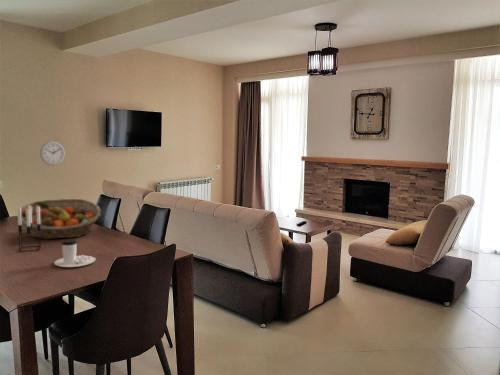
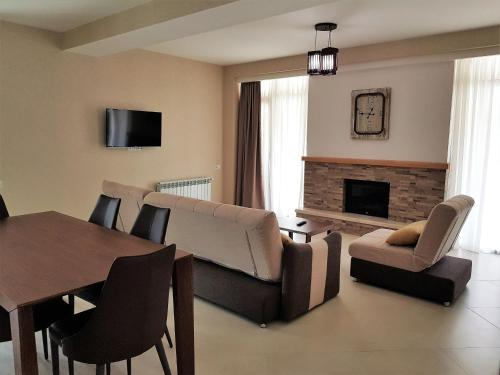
- candle holder [17,206,42,253]
- coffee cup [53,238,97,268]
- fruit basket [21,198,102,240]
- wall clock [39,140,66,166]
